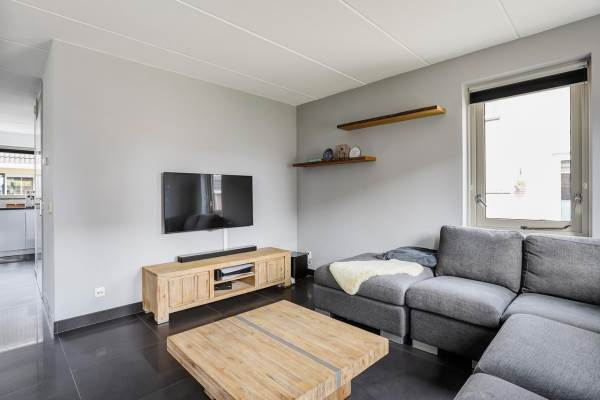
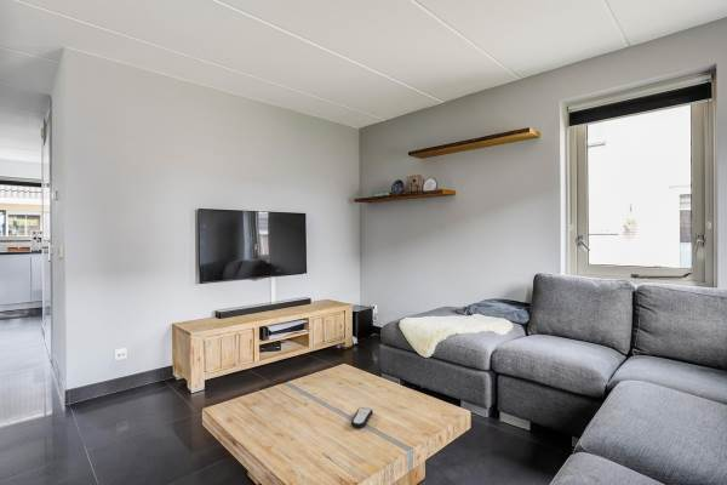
+ remote control [350,406,374,429]
